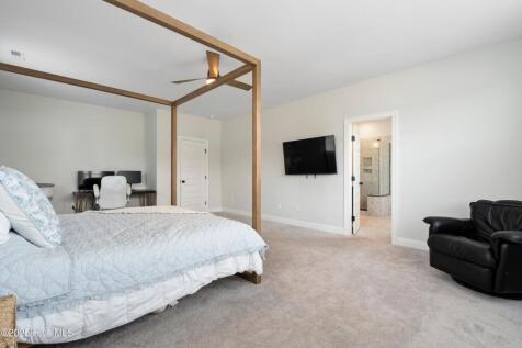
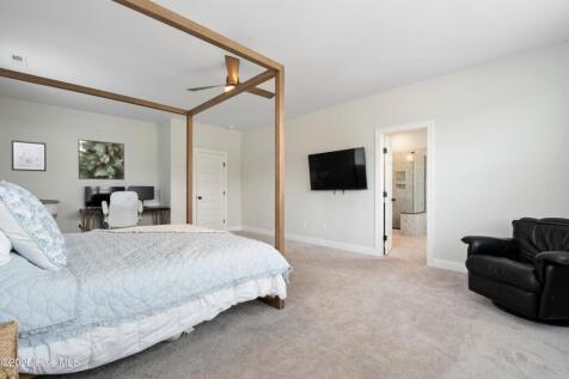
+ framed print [78,139,126,181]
+ wall art [11,139,48,172]
